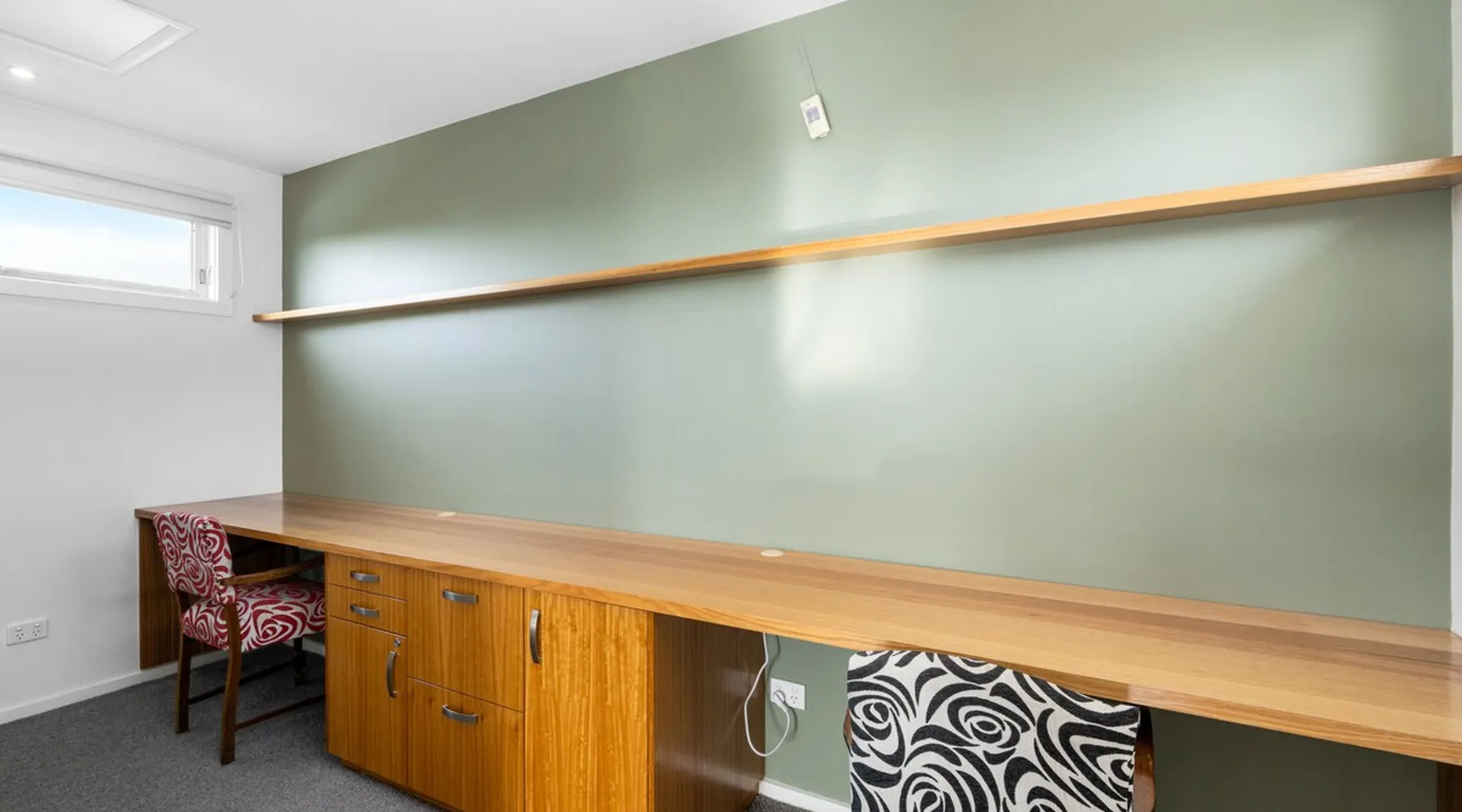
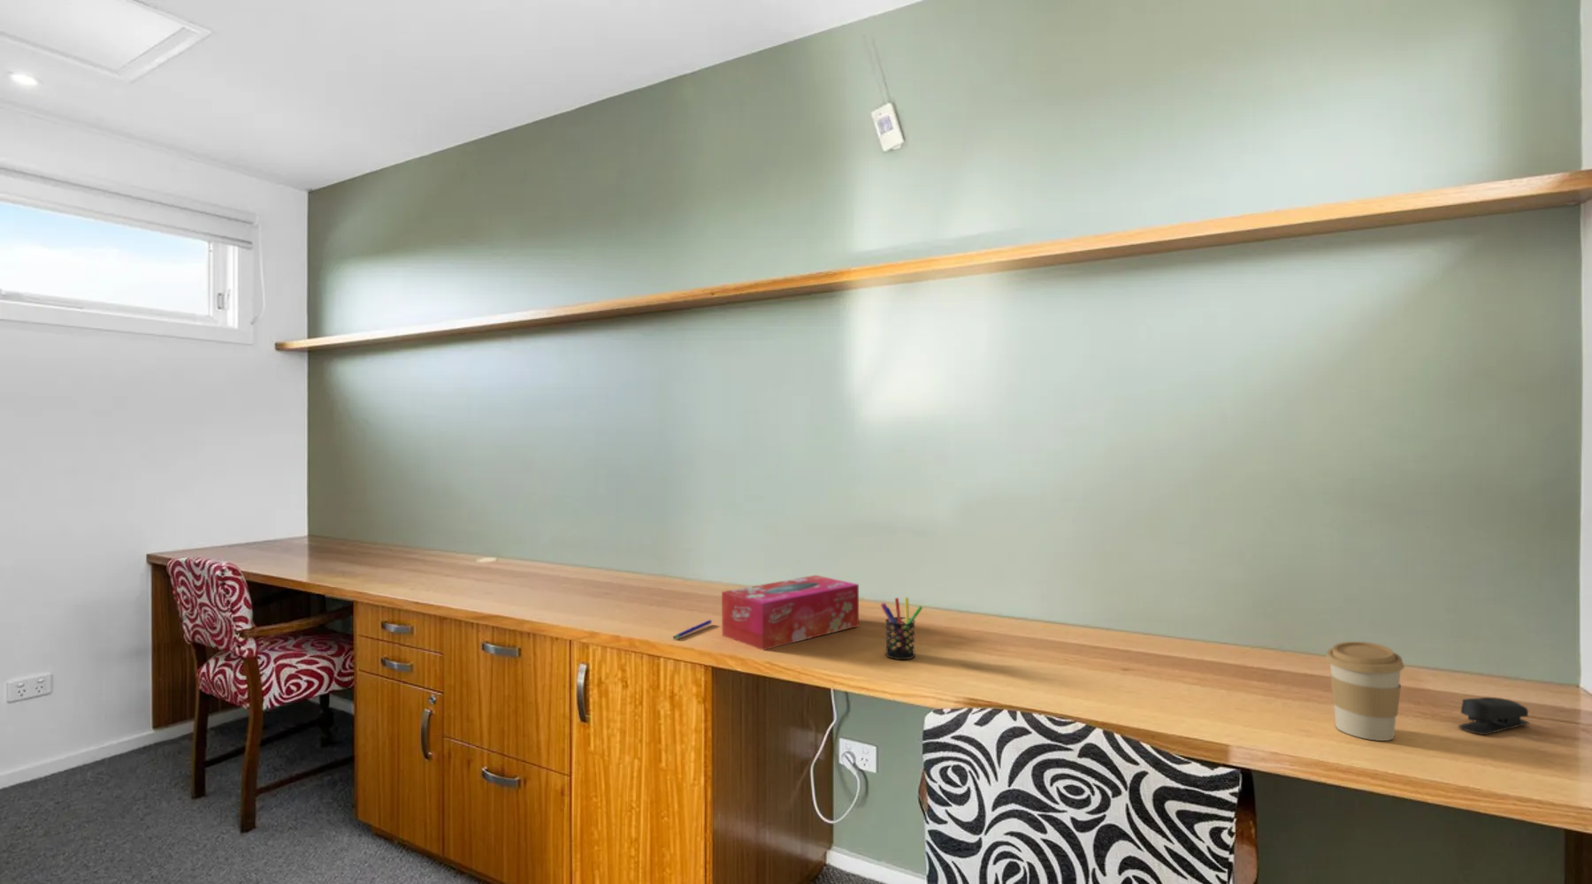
+ tissue box [721,575,859,651]
+ pen [672,618,713,640]
+ coffee cup [1325,641,1406,741]
+ stapler [1458,697,1530,736]
+ pen holder [880,597,923,661]
